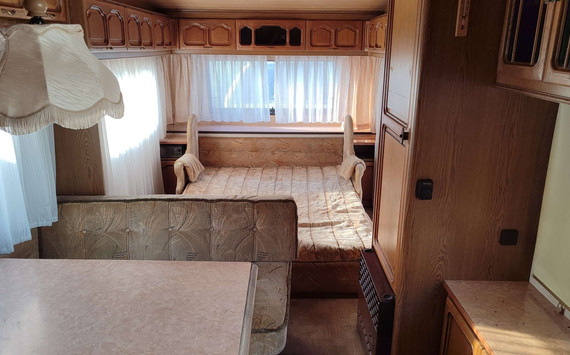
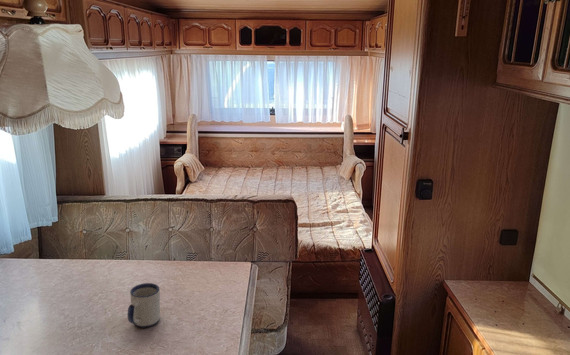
+ mug [127,282,161,329]
